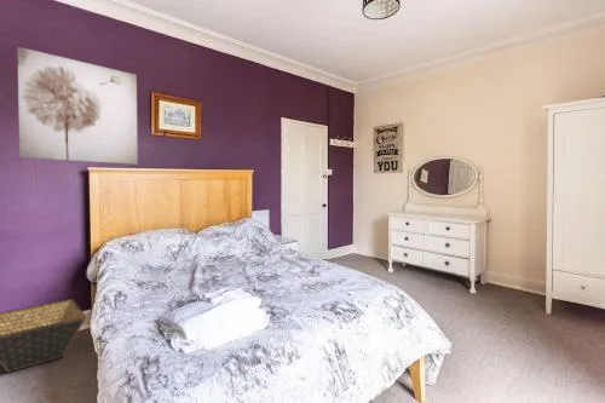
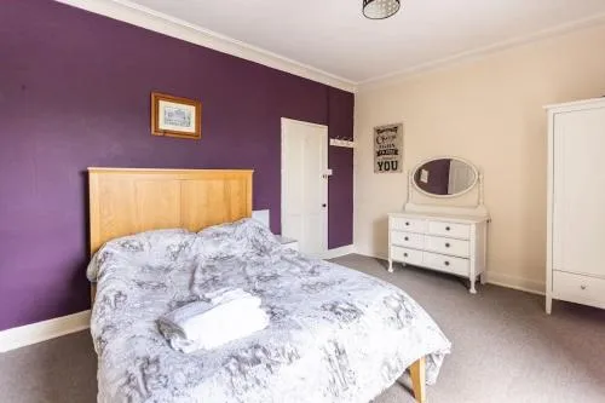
- wall art [16,46,139,166]
- basket [0,298,87,374]
